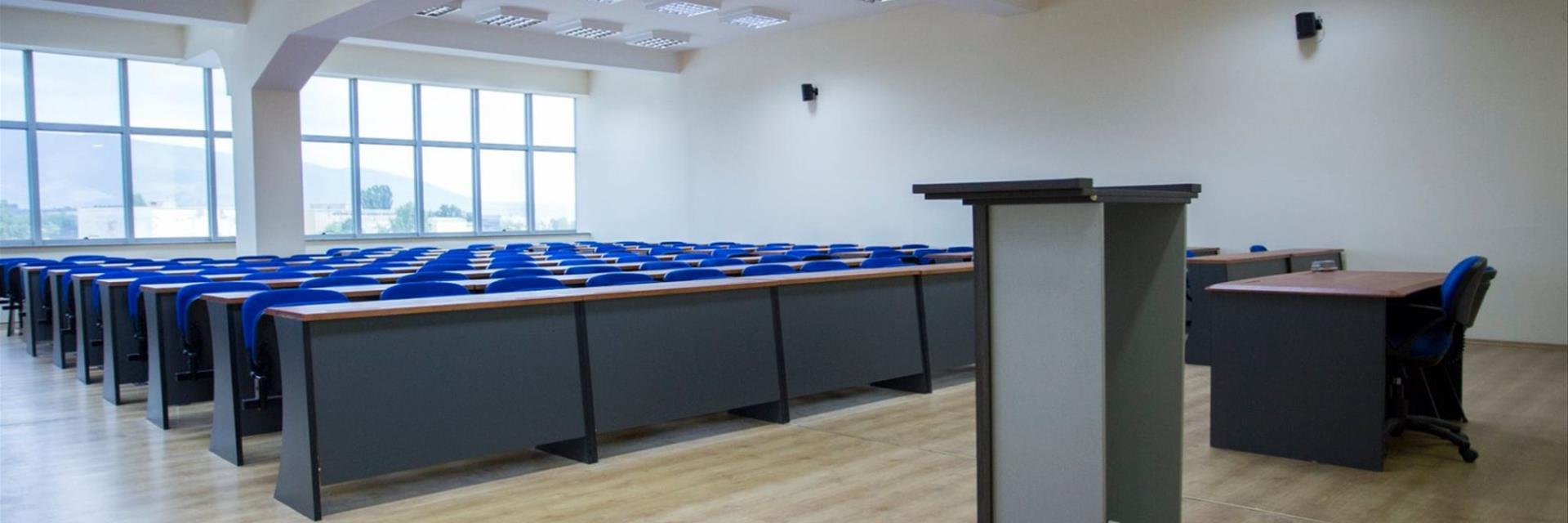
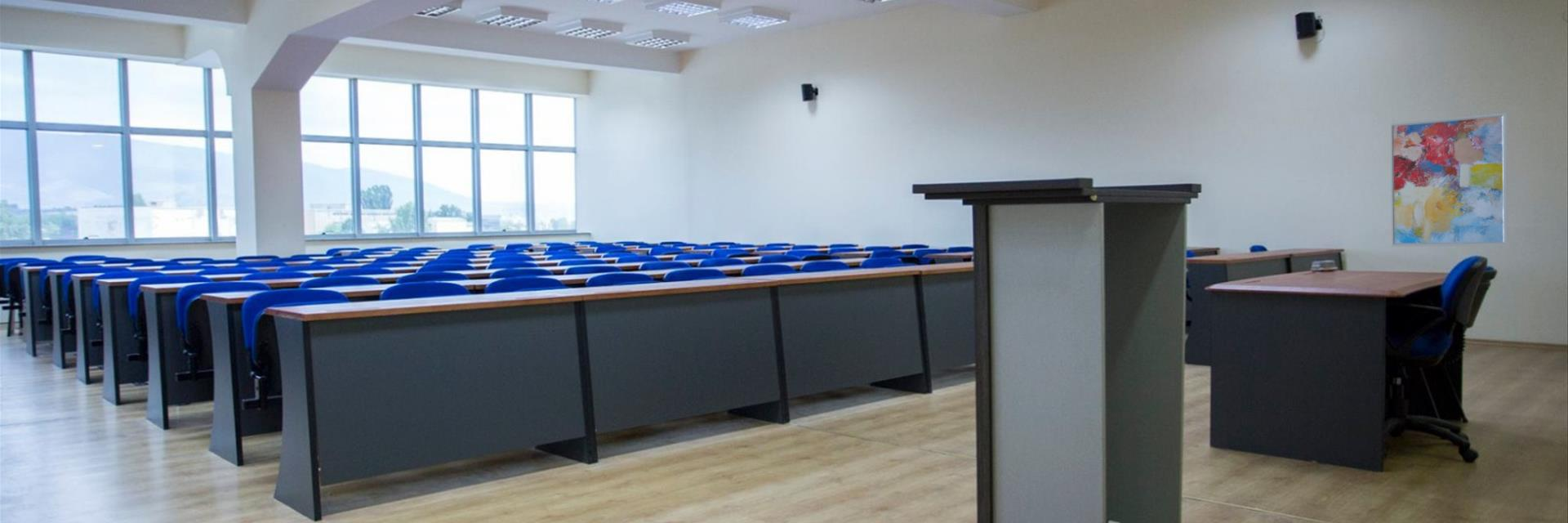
+ wall art [1389,112,1509,248]
